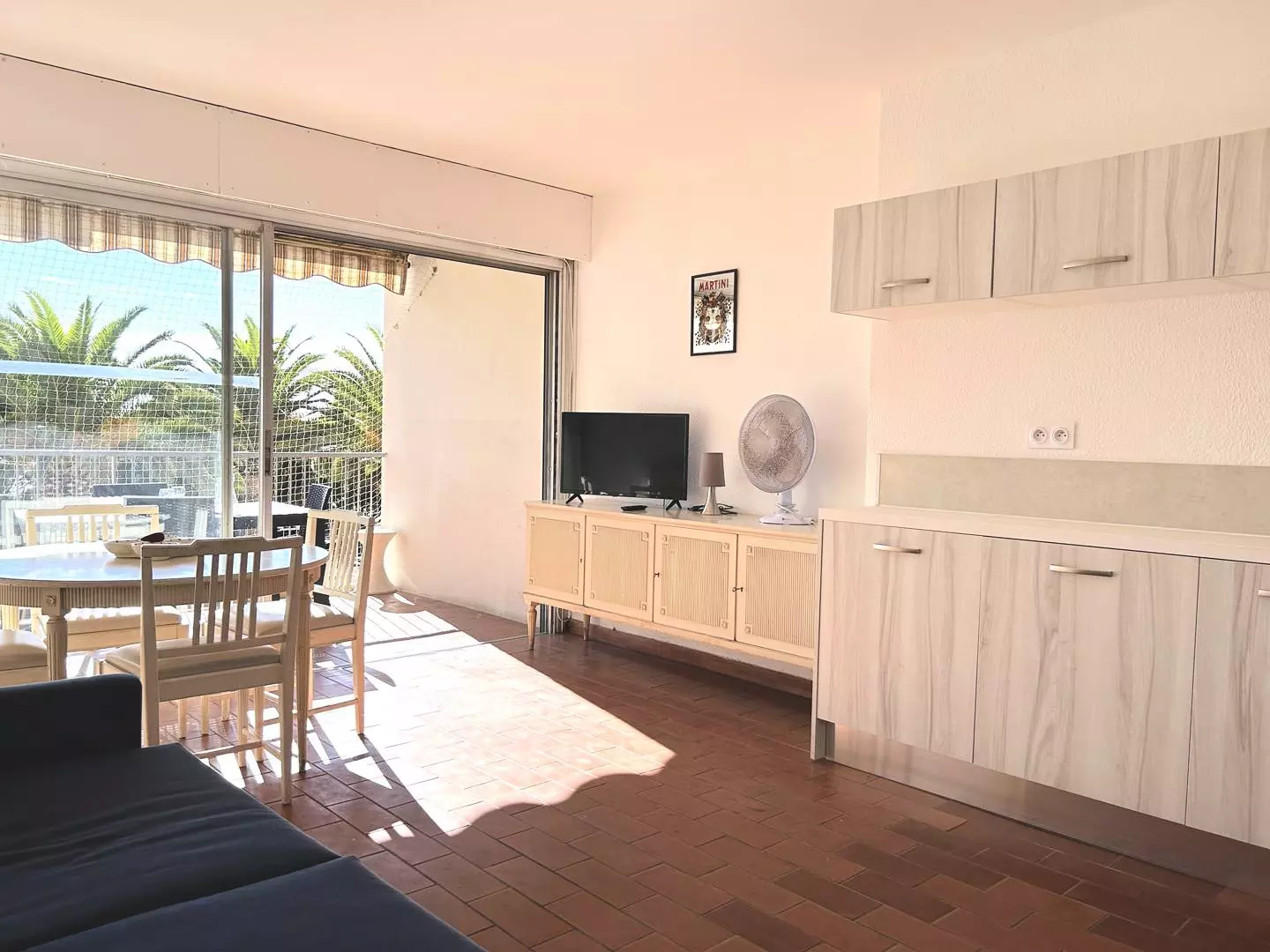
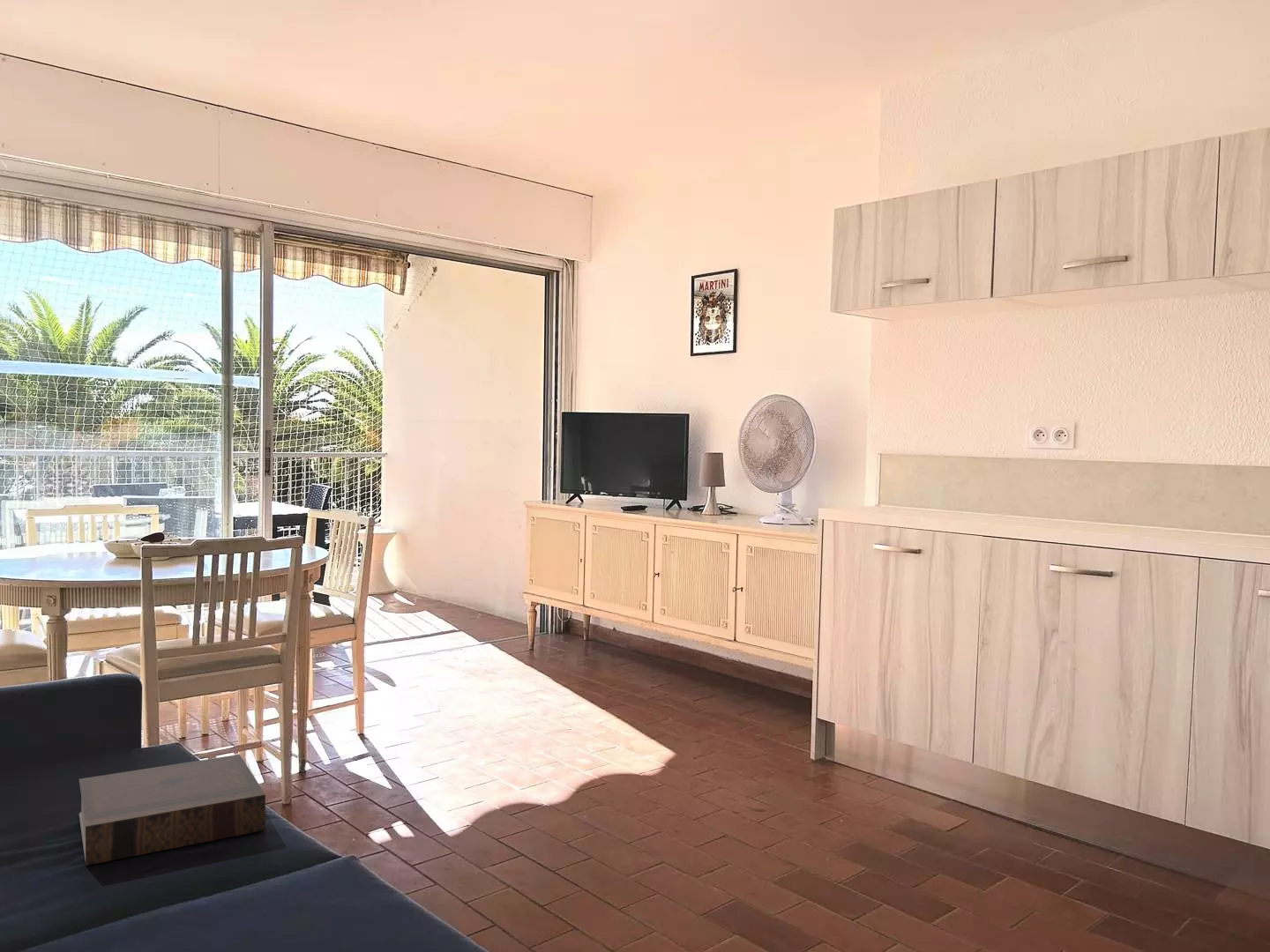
+ book [78,754,266,866]
